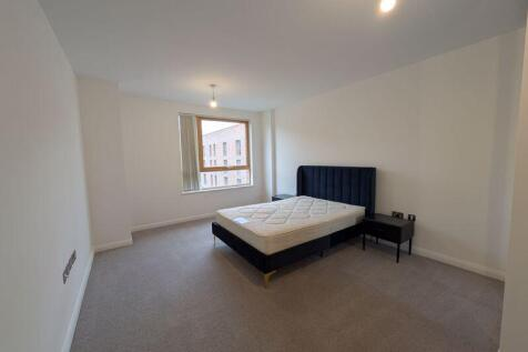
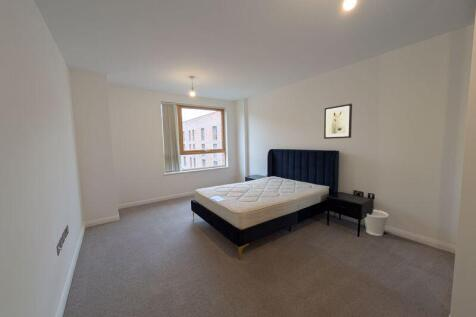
+ wall art [323,103,353,140]
+ wastebasket [363,209,390,237]
